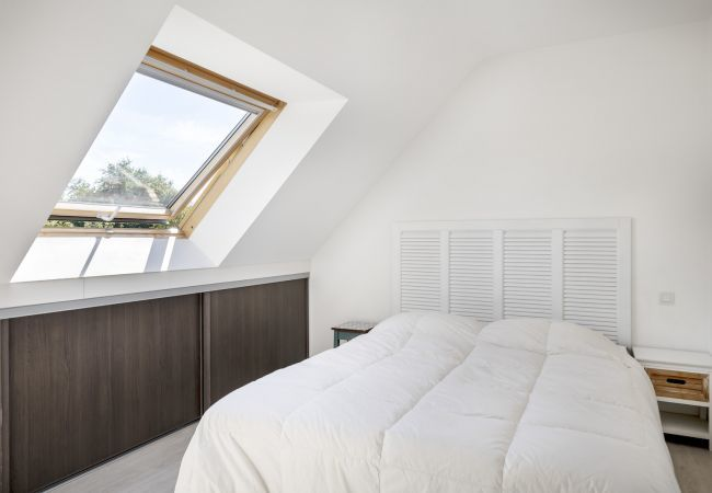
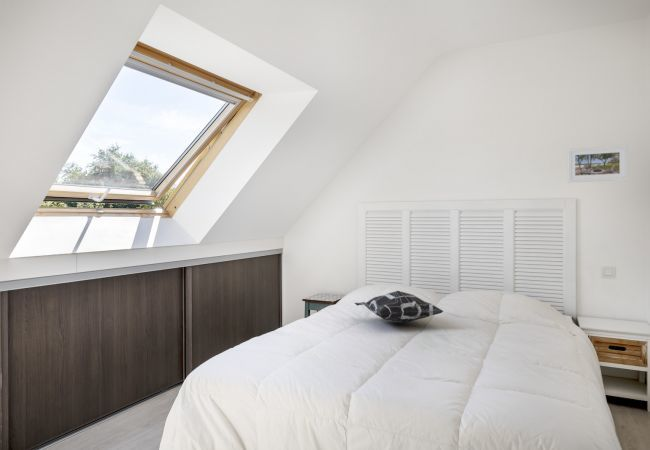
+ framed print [567,144,629,183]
+ decorative pillow [354,290,444,324]
